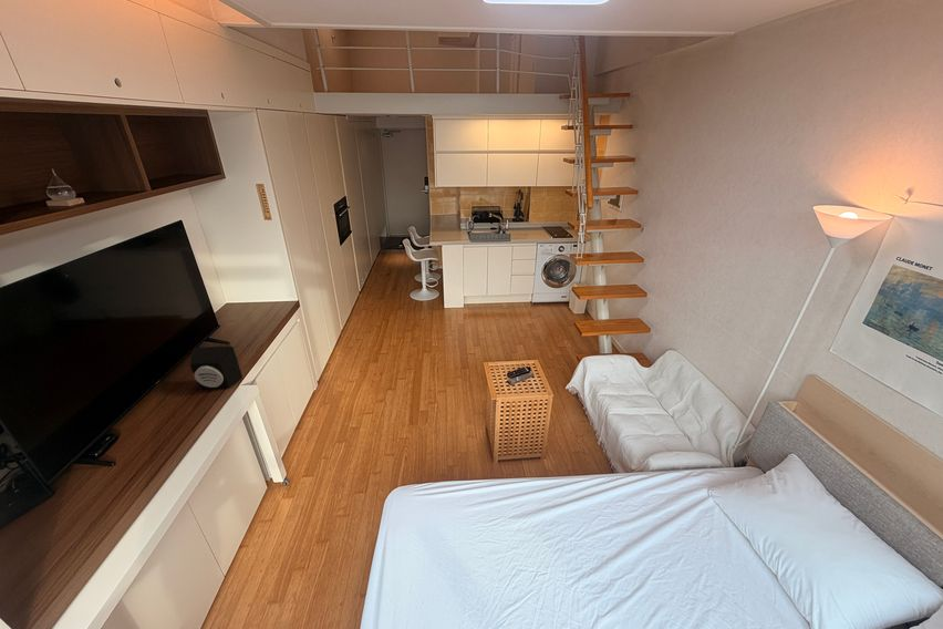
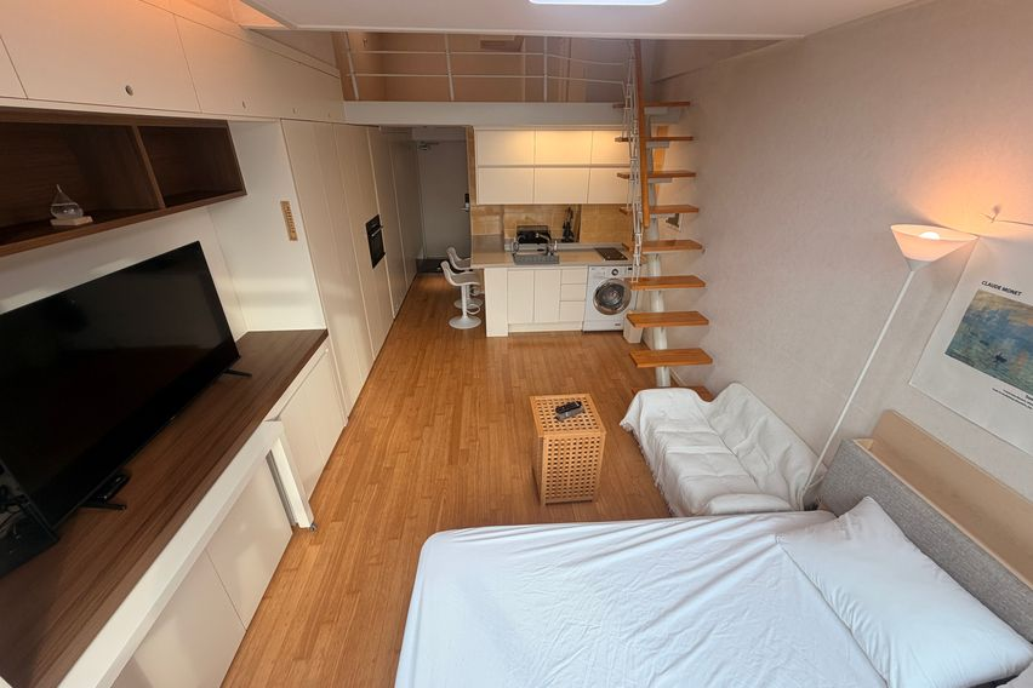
- speaker [189,346,243,390]
